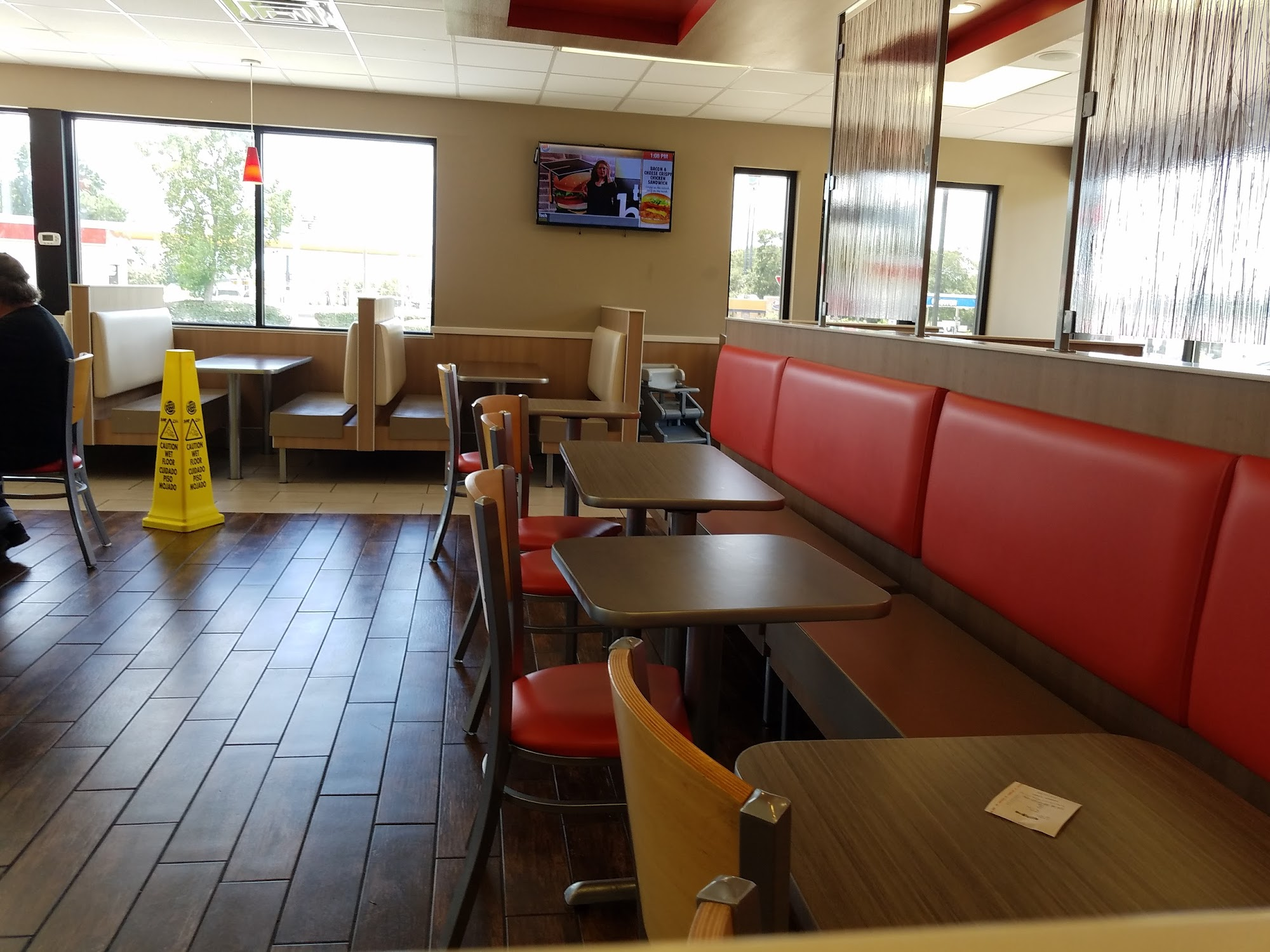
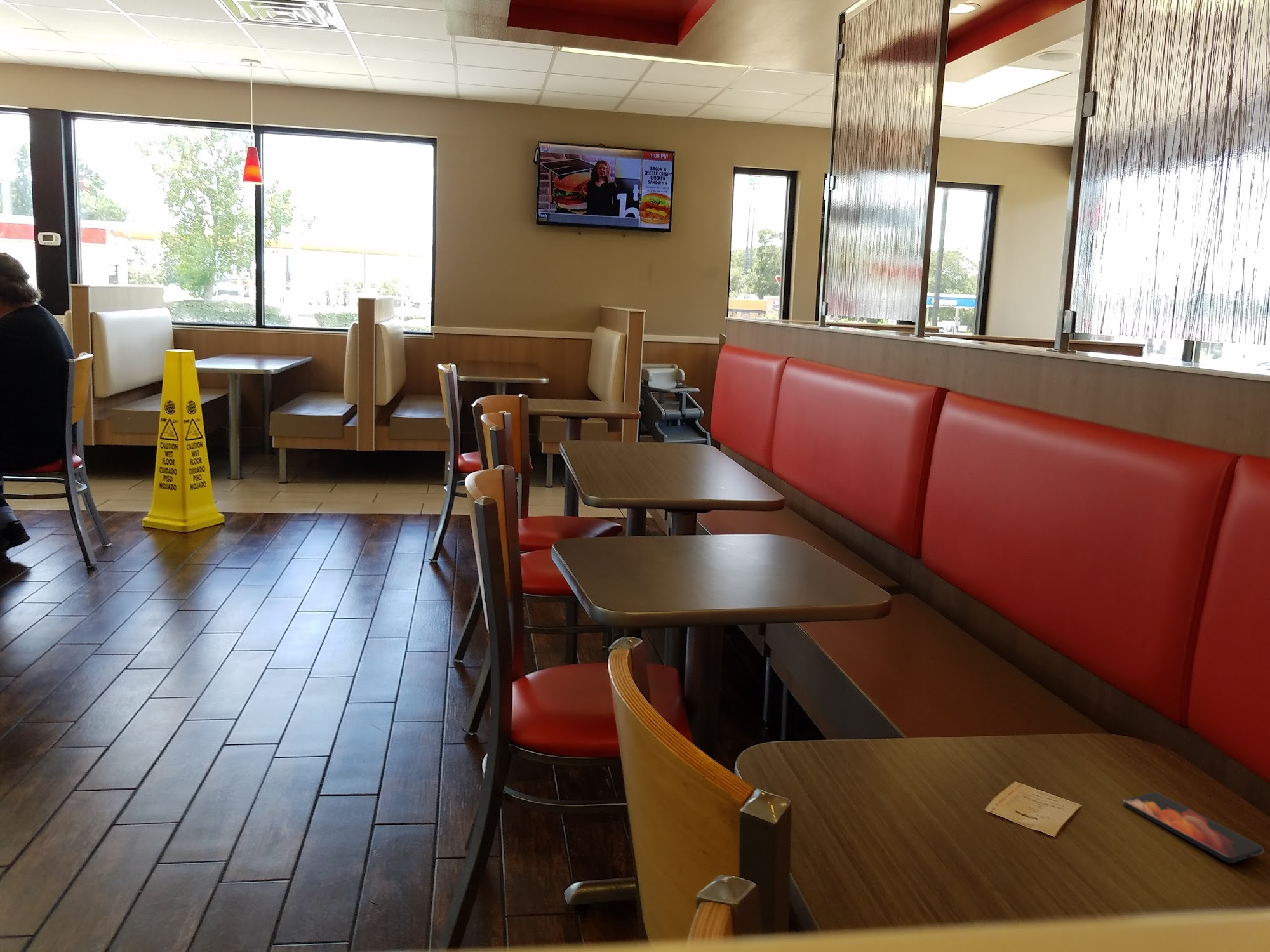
+ smartphone [1122,791,1264,864]
